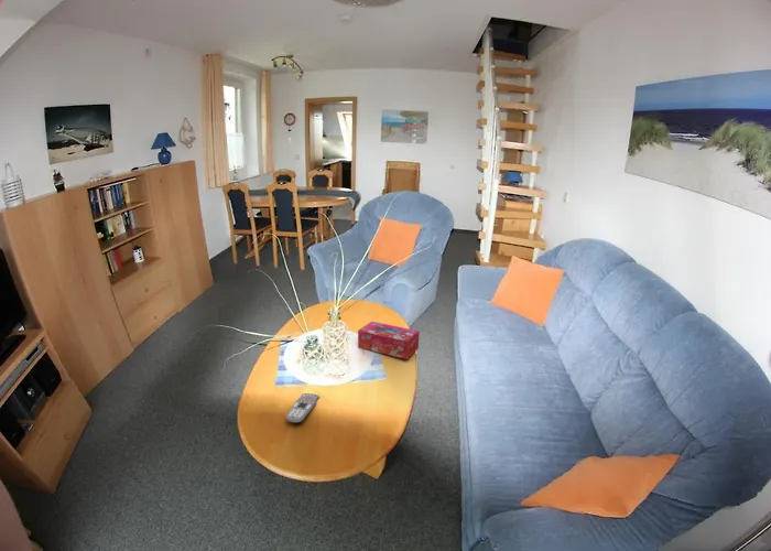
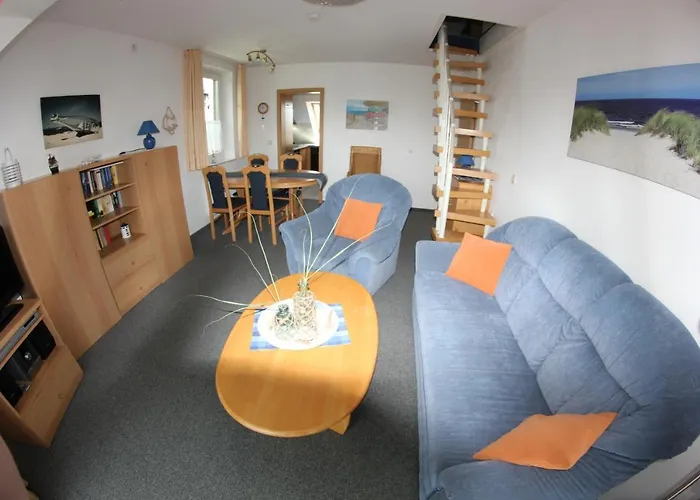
- tissue box [357,321,421,360]
- remote control [284,392,321,424]
